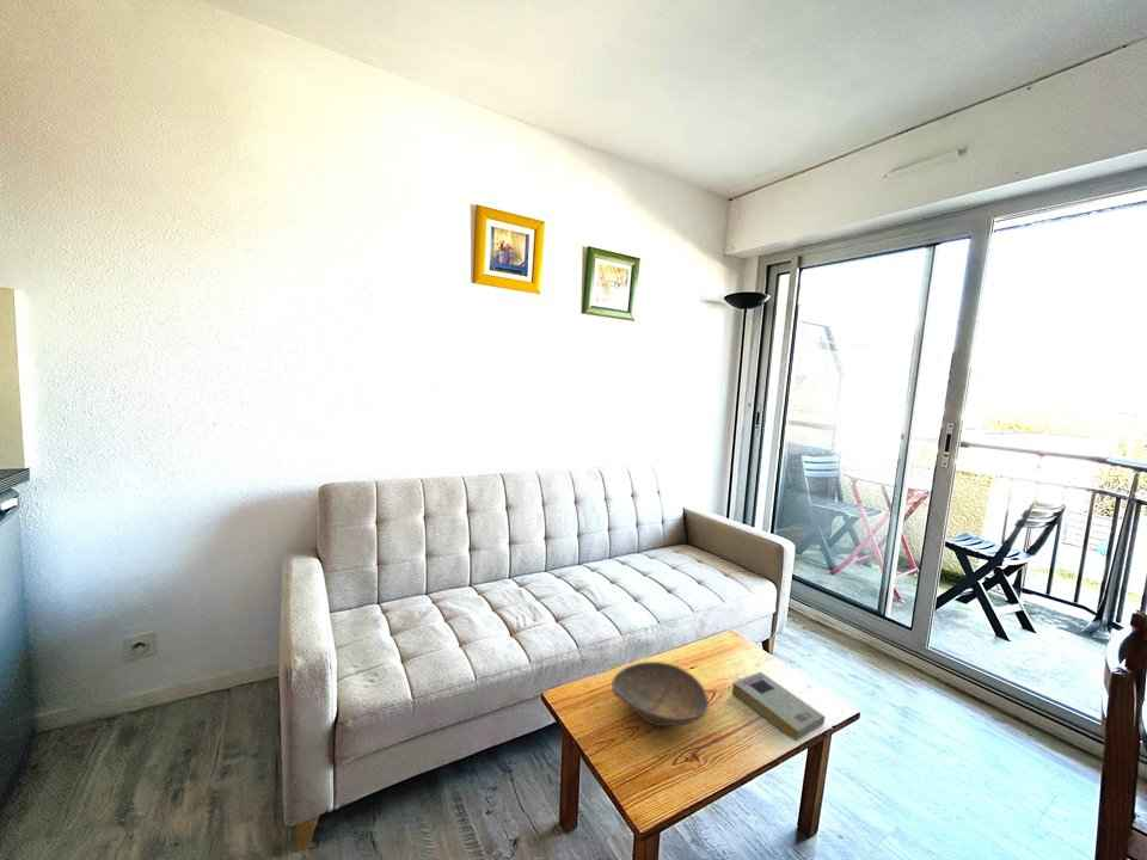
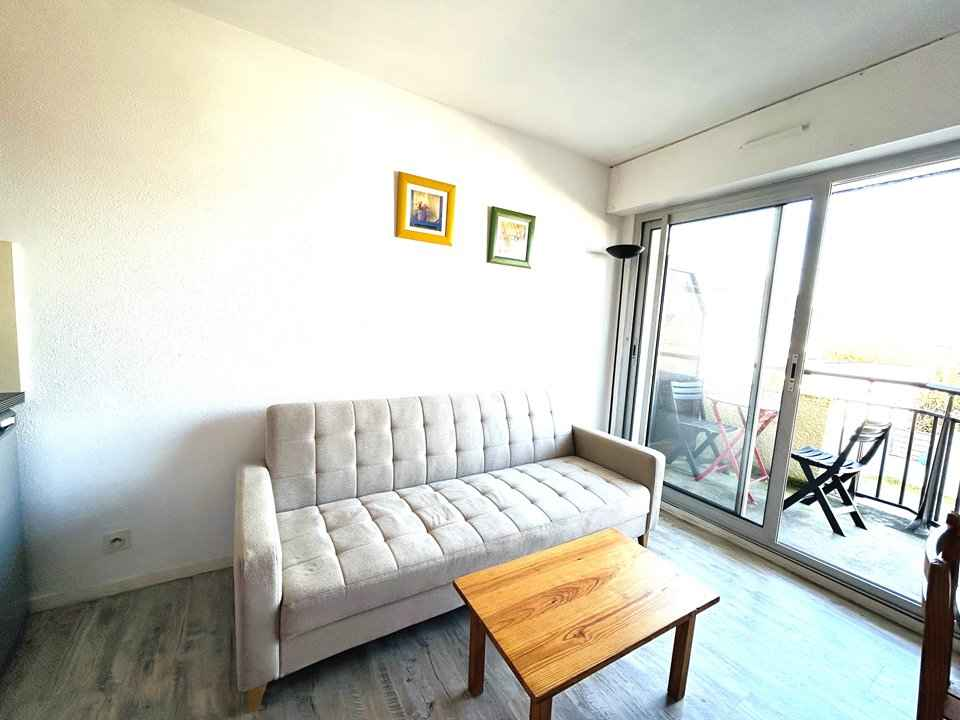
- decorative bowl [611,661,710,727]
- book [730,671,827,742]
